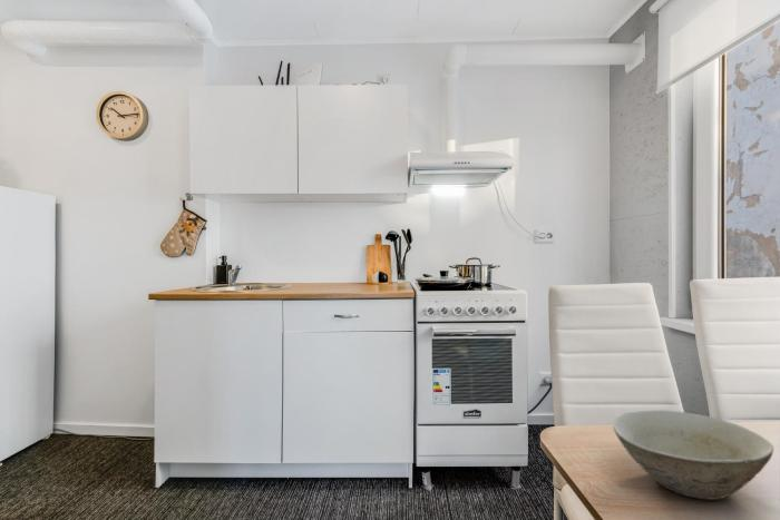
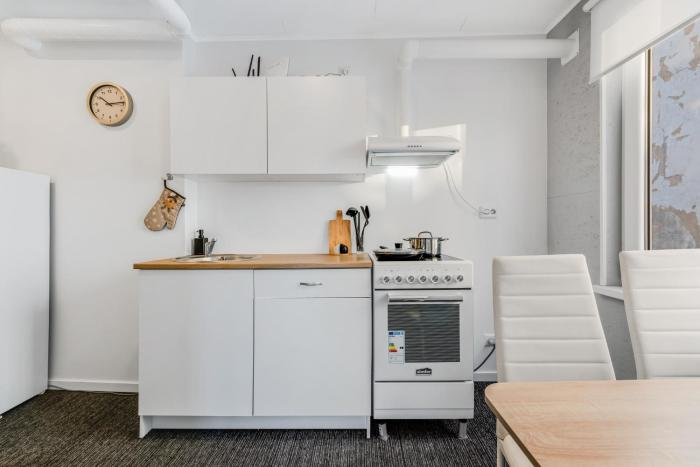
- bowl [612,410,774,501]
